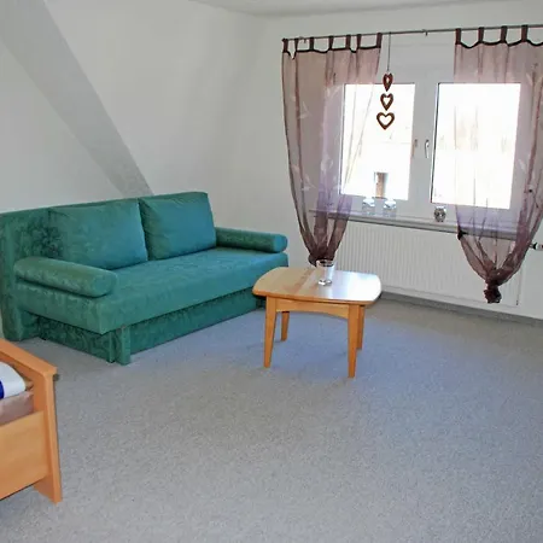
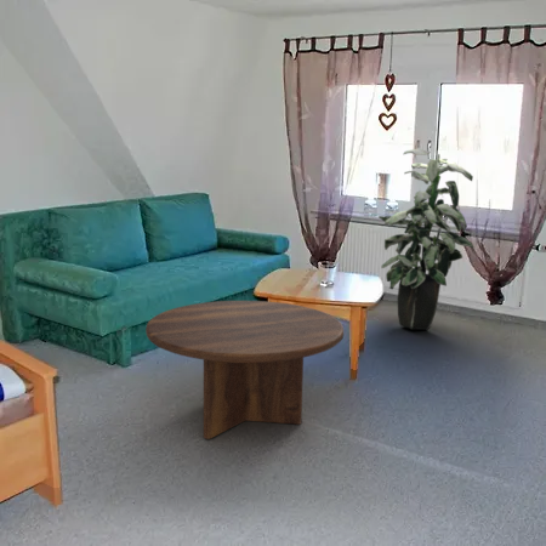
+ coffee table [144,300,345,440]
+ indoor plant [377,148,474,331]
